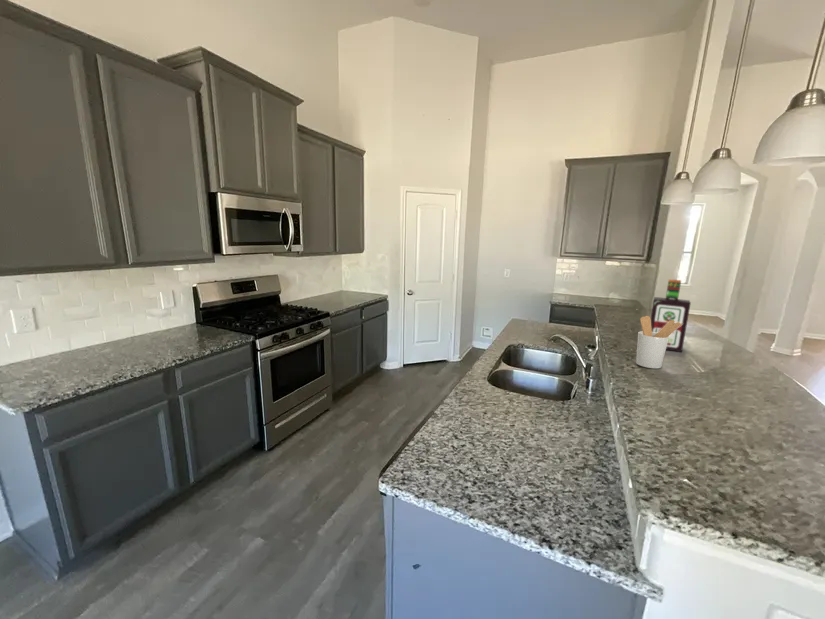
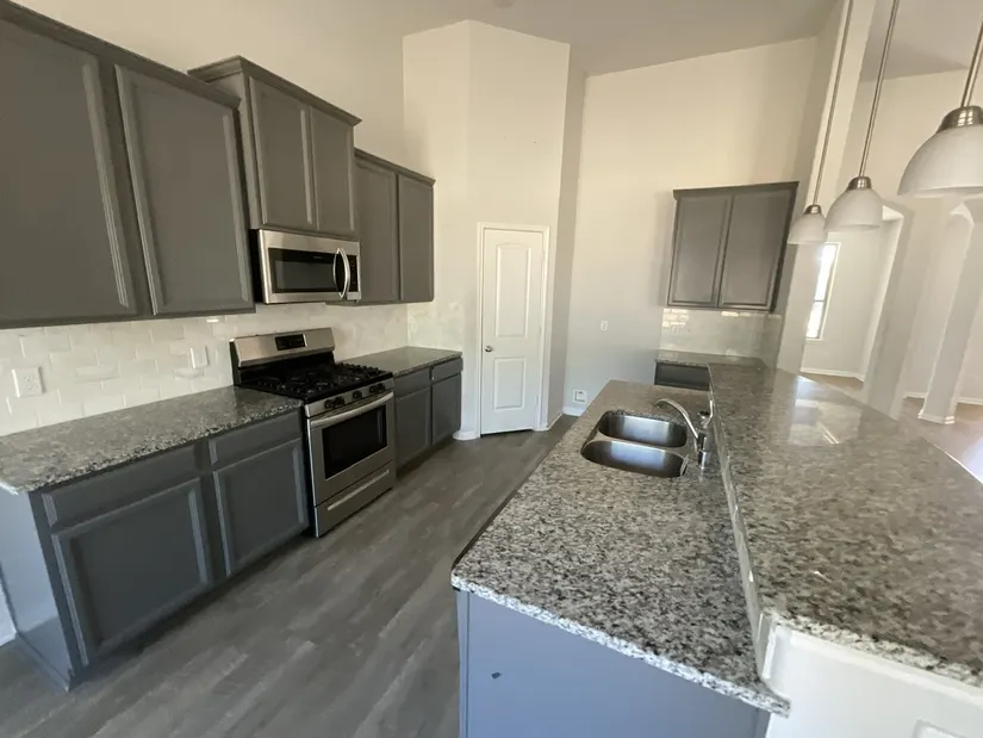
- utensil holder [635,315,683,369]
- bottle [650,278,692,353]
